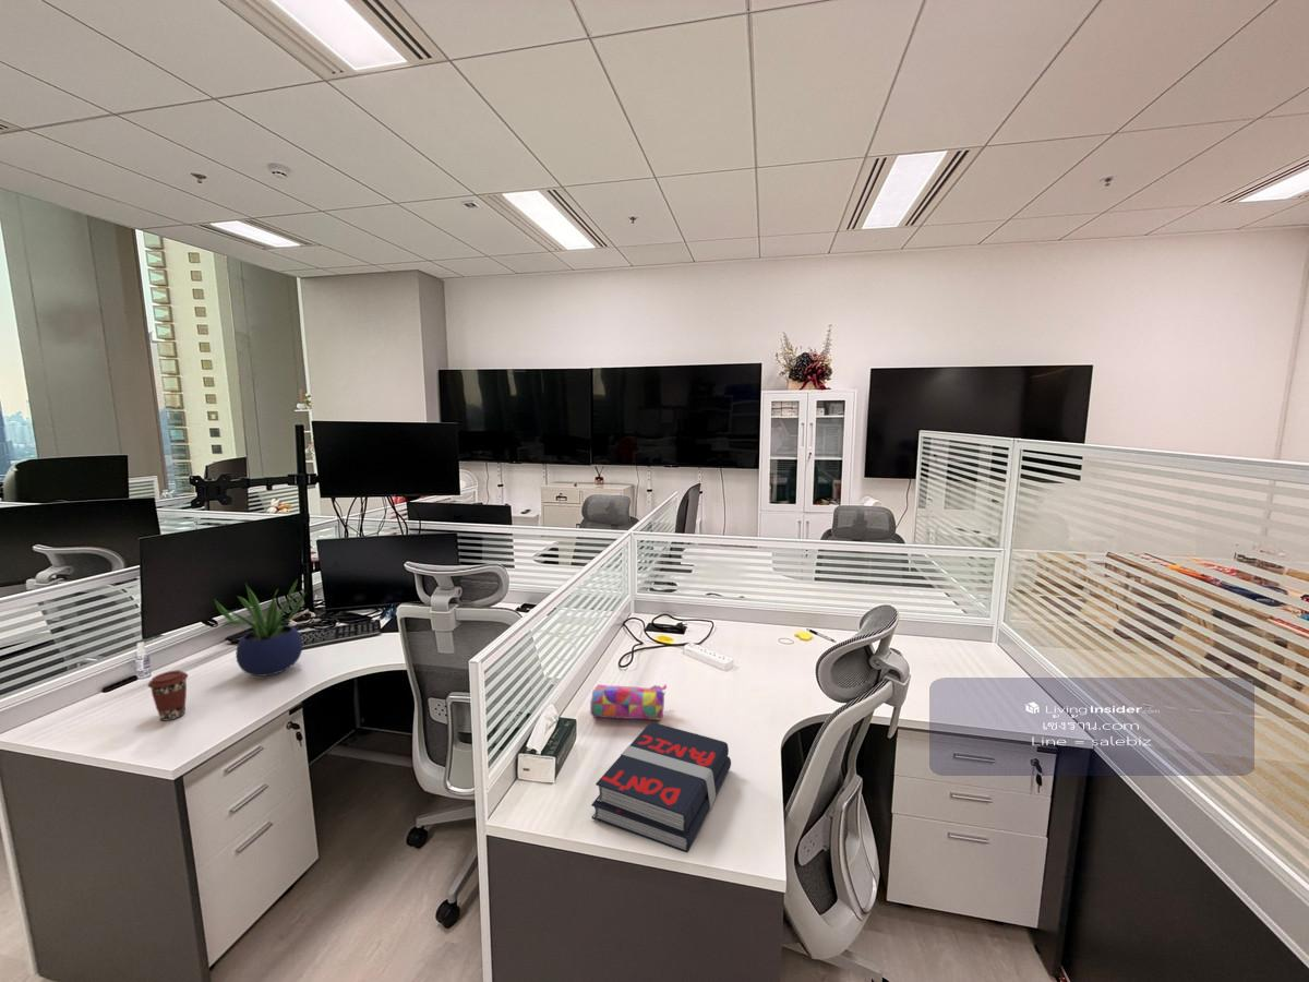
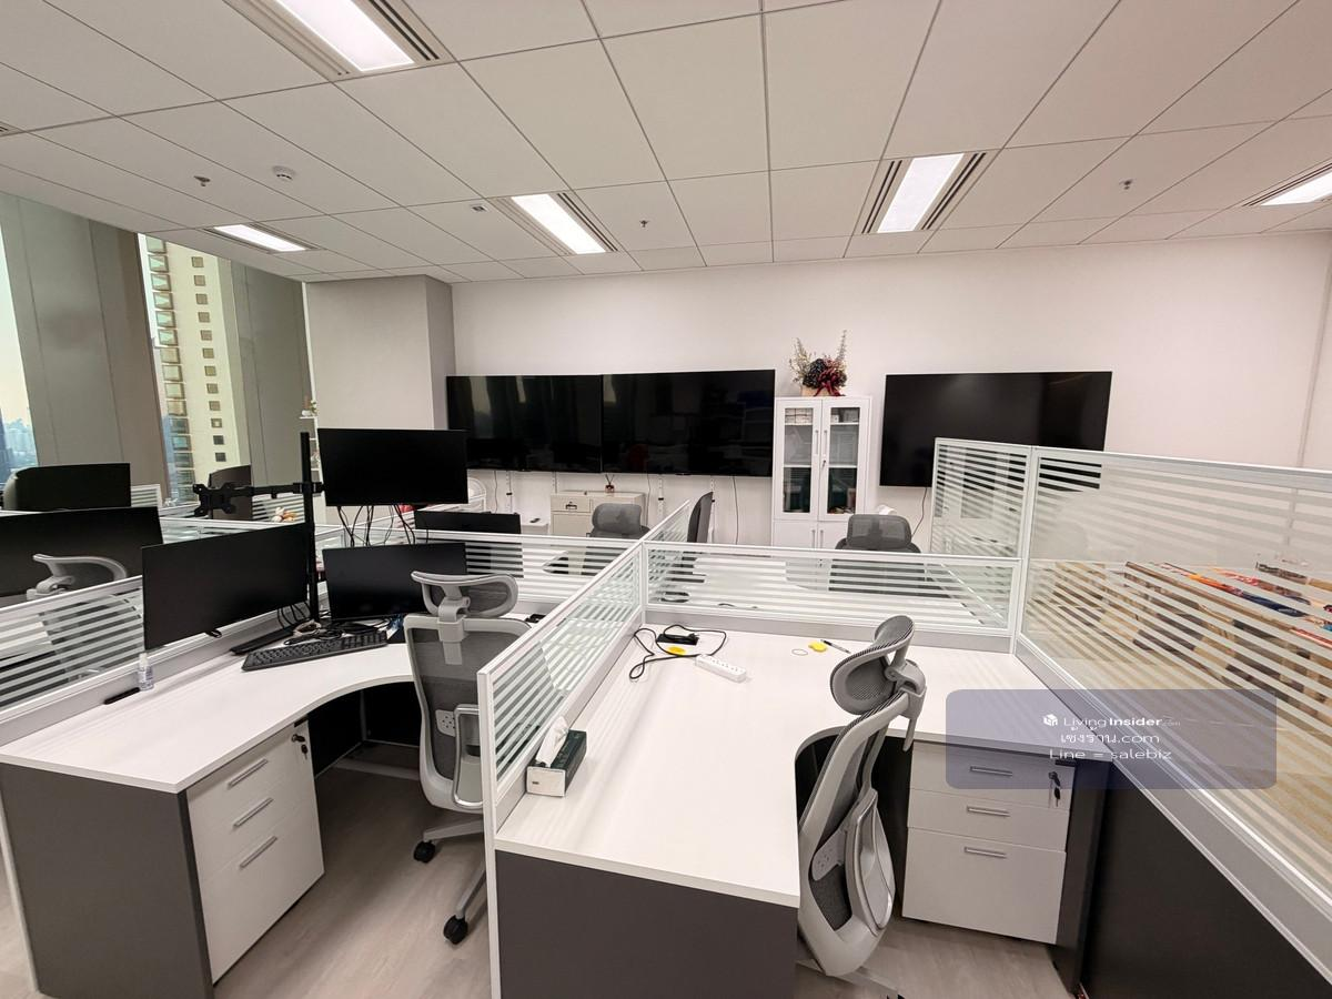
- coffee cup [146,669,190,722]
- book [590,720,732,853]
- pencil case [589,683,668,721]
- potted plant [213,578,308,678]
